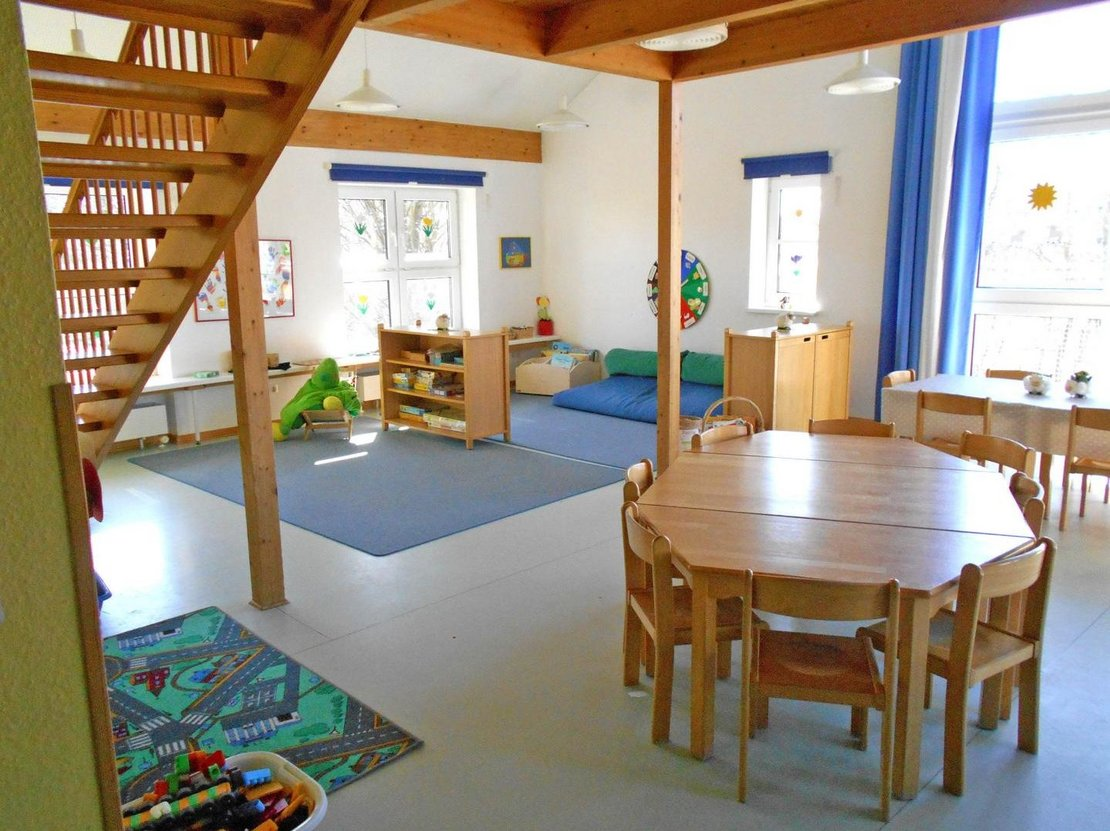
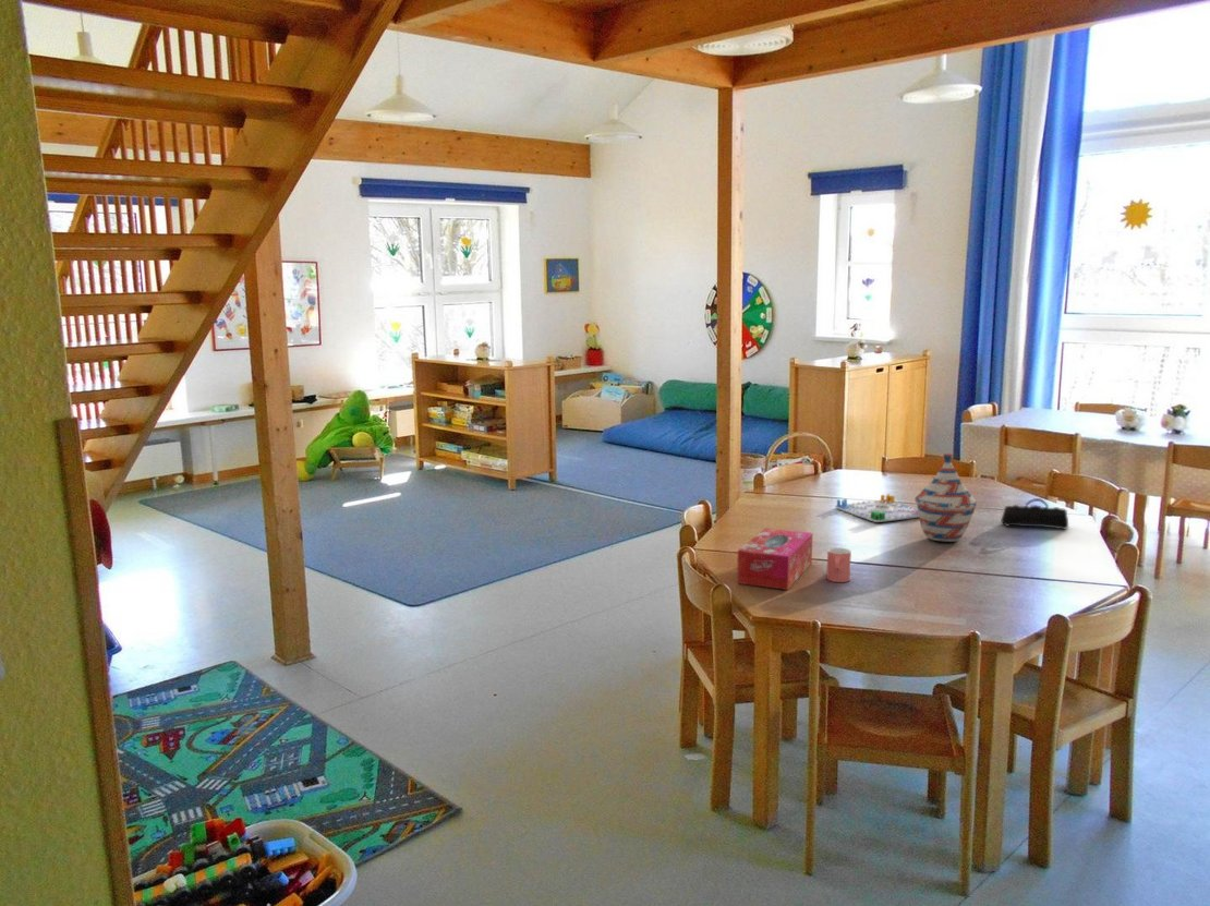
+ tissue box [736,527,813,591]
+ board game [834,493,919,523]
+ pencil case [1000,497,1069,531]
+ woven basket [913,452,979,543]
+ cup [825,546,852,583]
